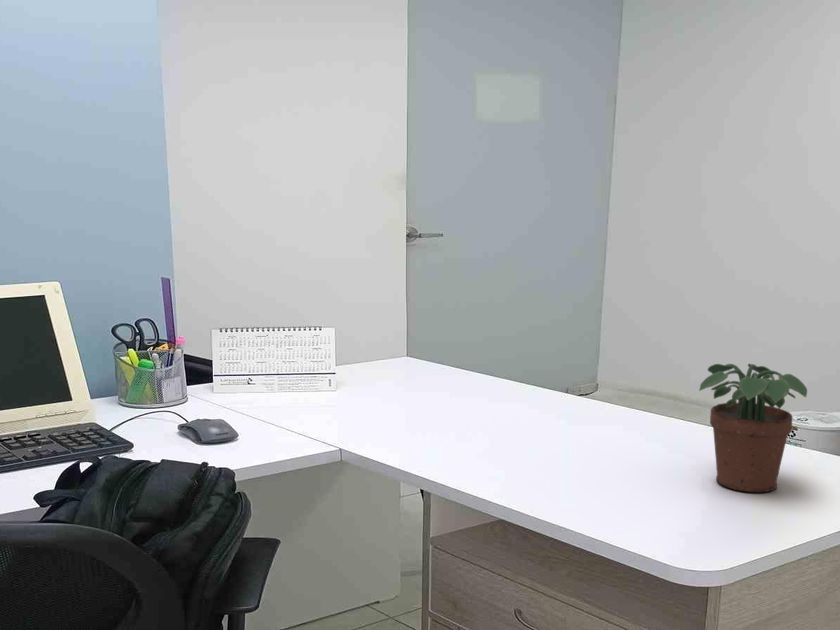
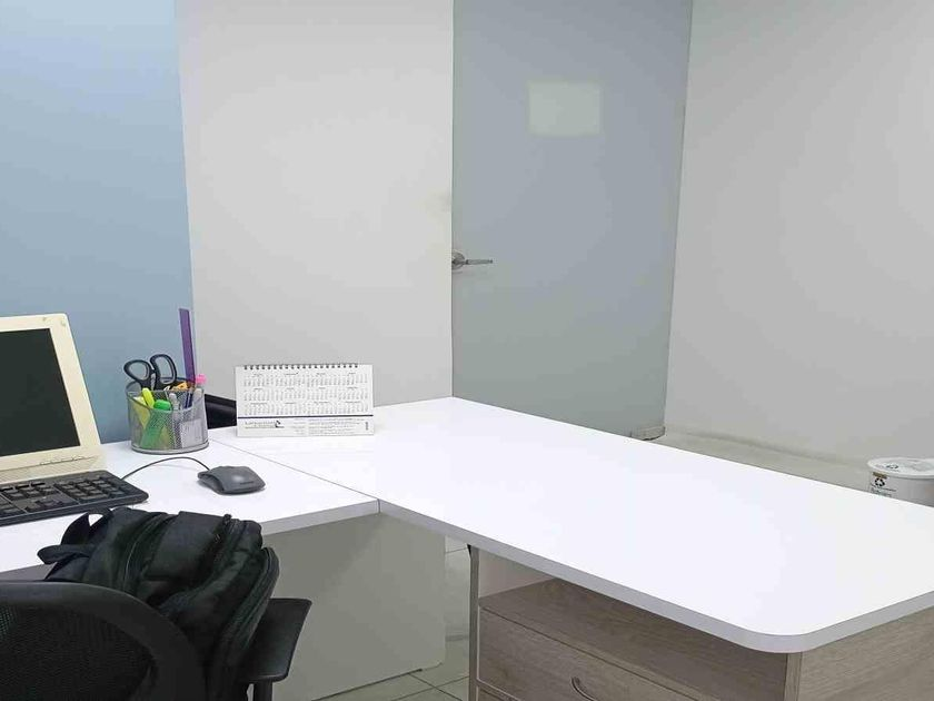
- potted plant [698,363,808,493]
